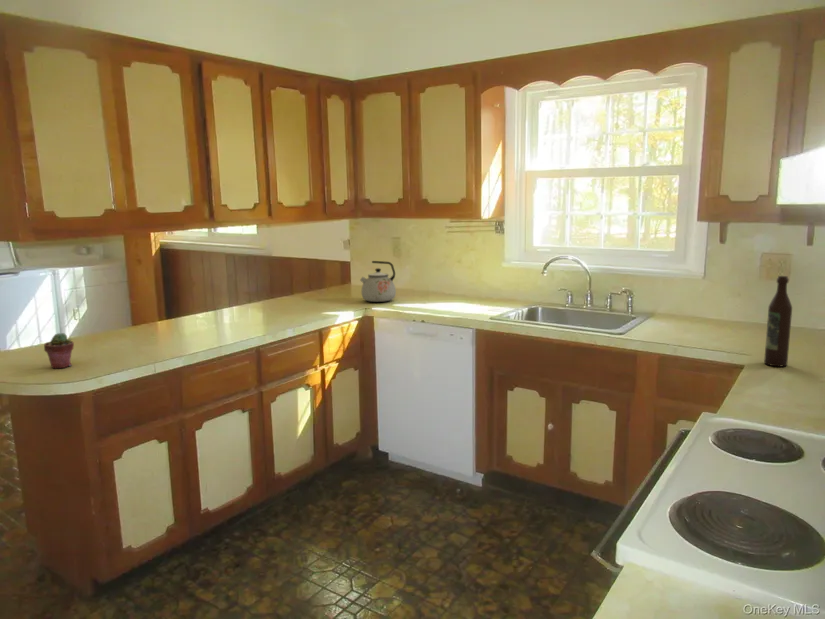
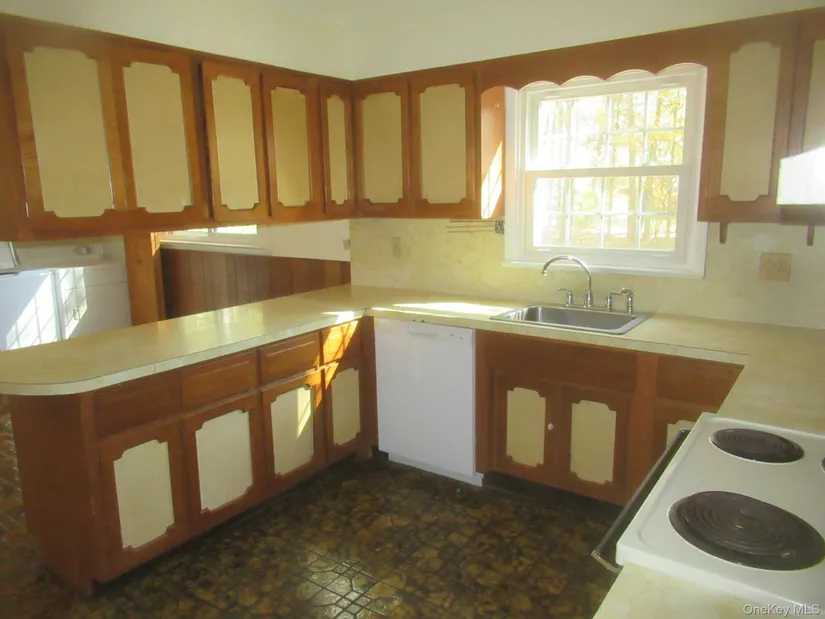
- kettle [359,260,397,303]
- potted succulent [43,332,75,369]
- wine bottle [763,275,793,367]
